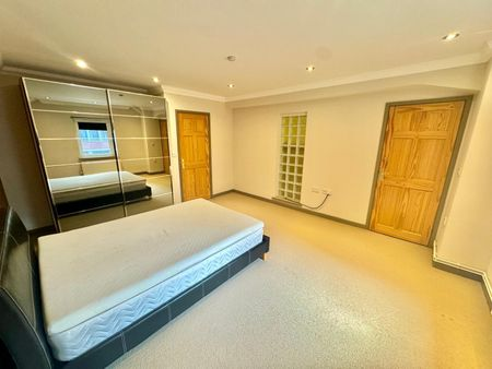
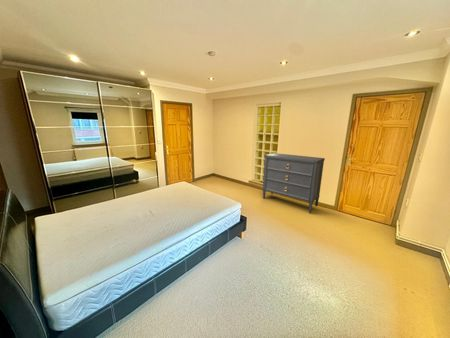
+ dresser [261,152,326,214]
